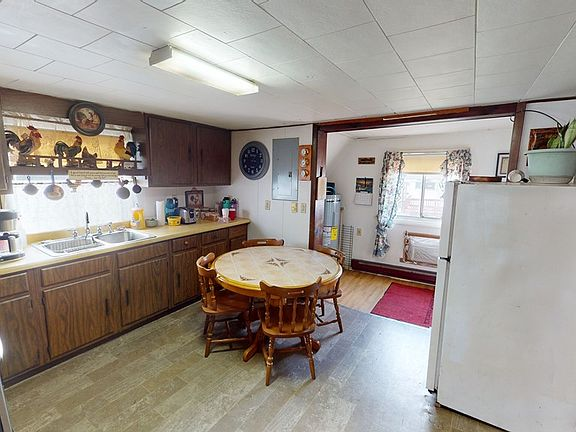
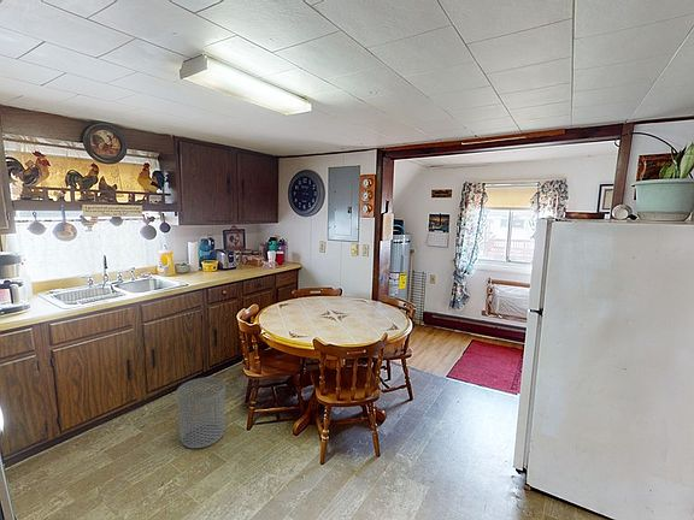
+ waste bin [175,377,227,449]
